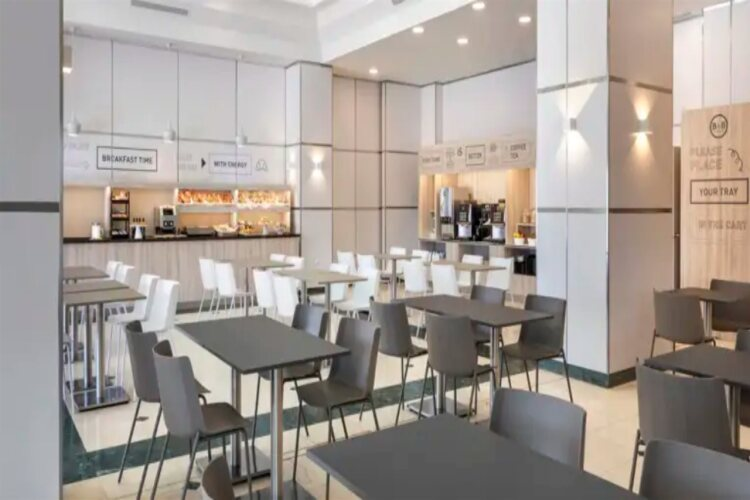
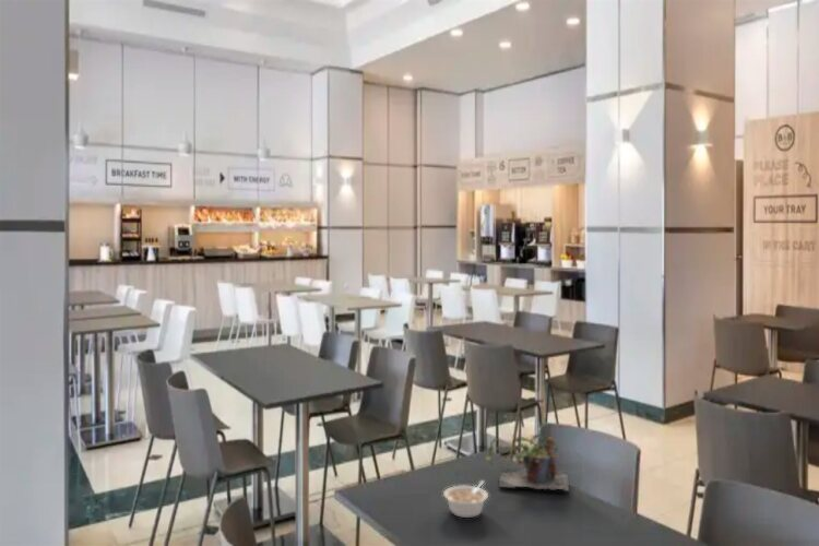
+ plant [470,434,570,491]
+ legume [442,480,489,519]
